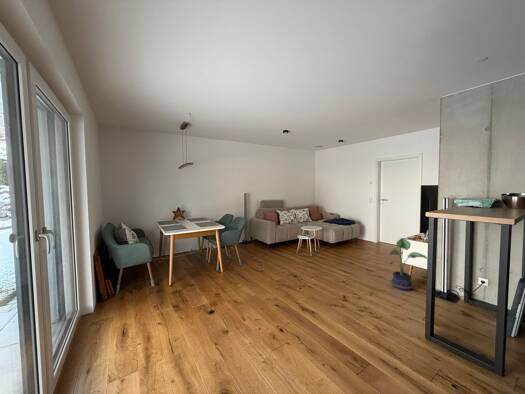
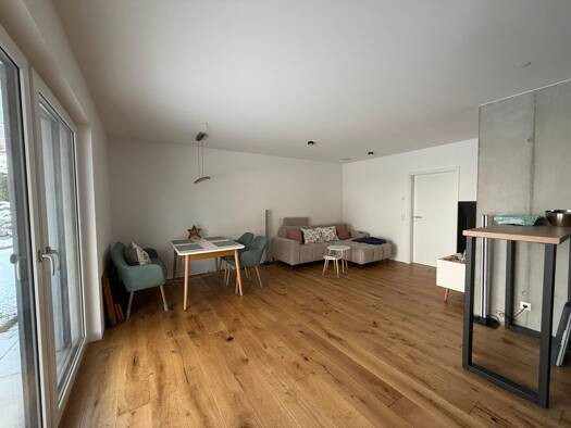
- potted plant [385,237,428,292]
